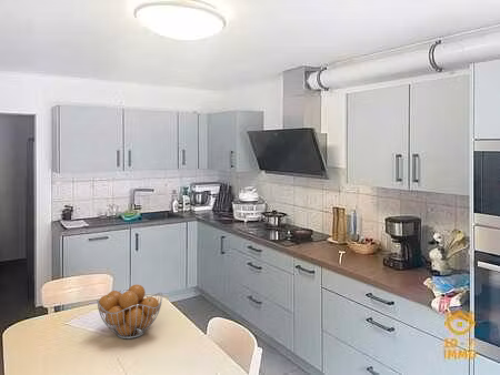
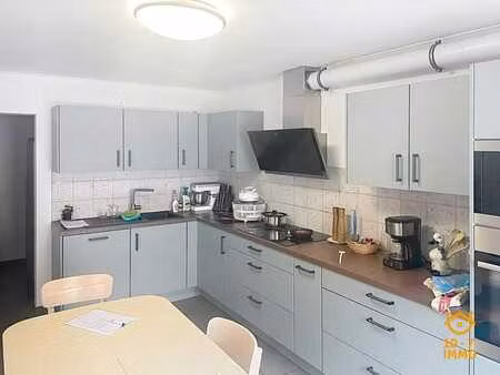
- fruit basket [96,284,163,339]
